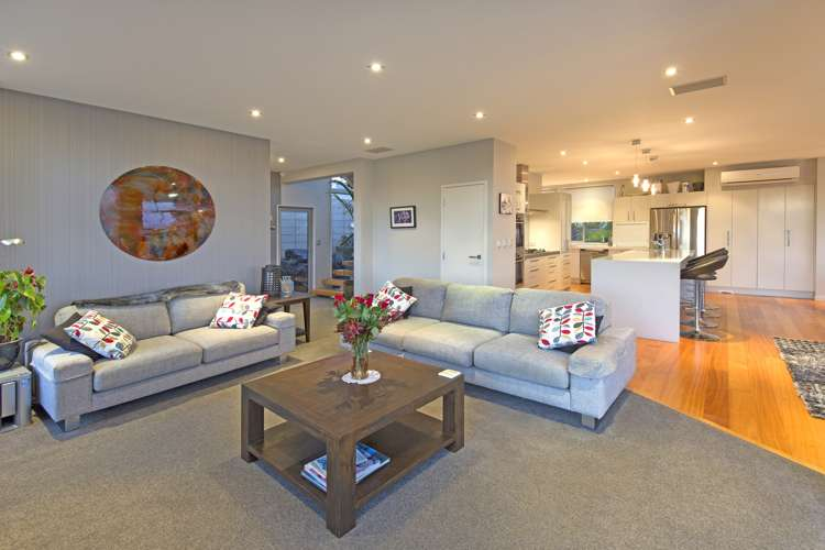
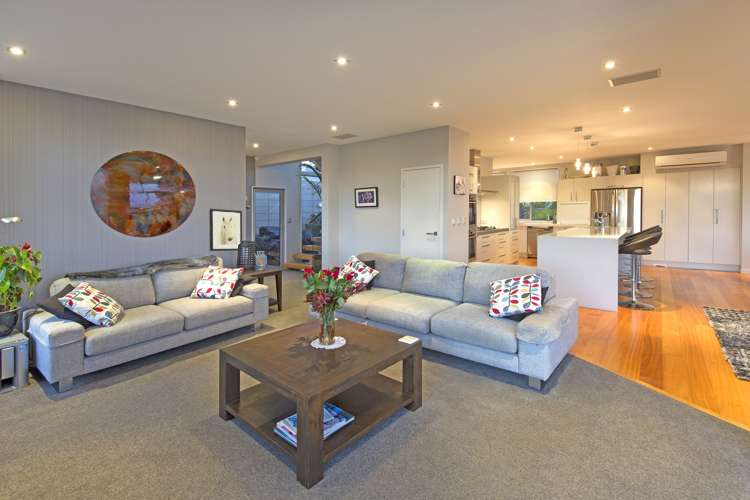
+ wall art [209,208,243,252]
